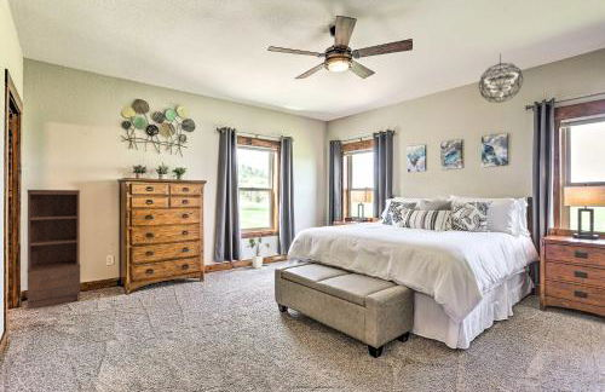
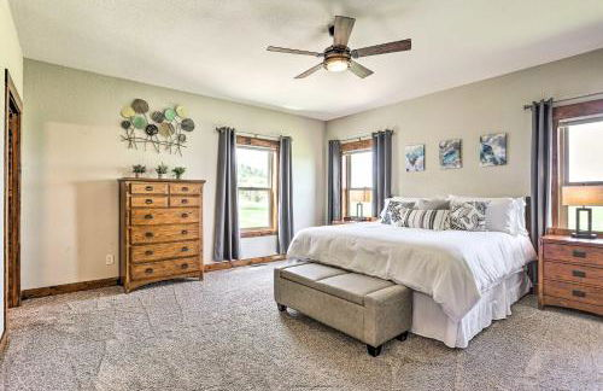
- house plant [247,236,271,270]
- pendant light [477,52,525,104]
- shelving unit [25,189,82,310]
